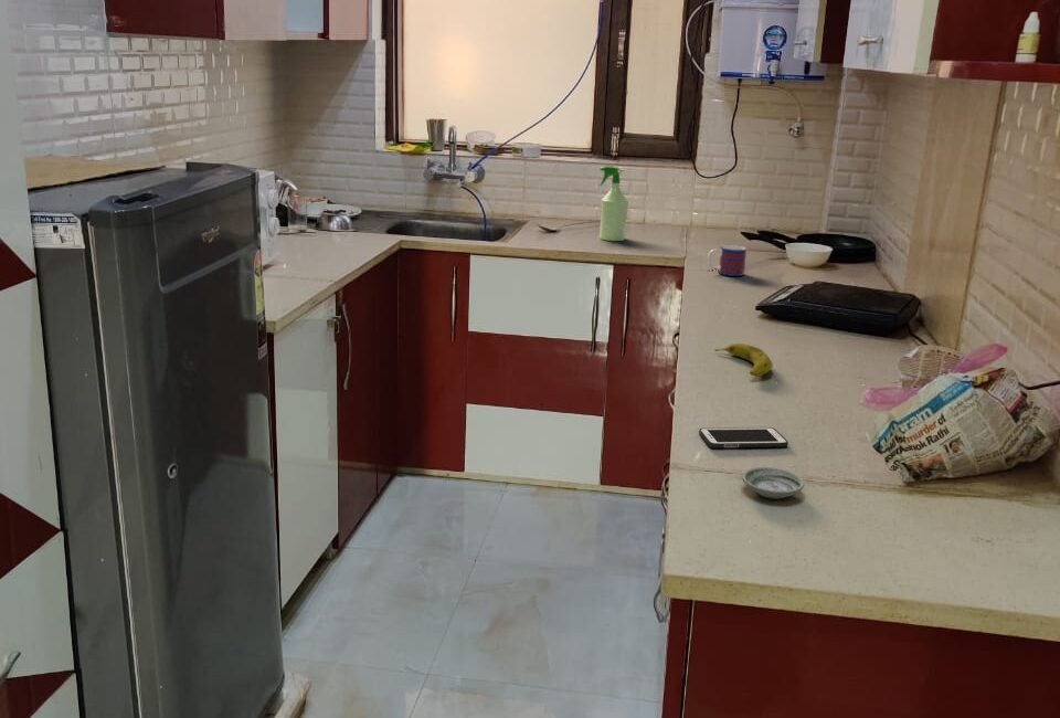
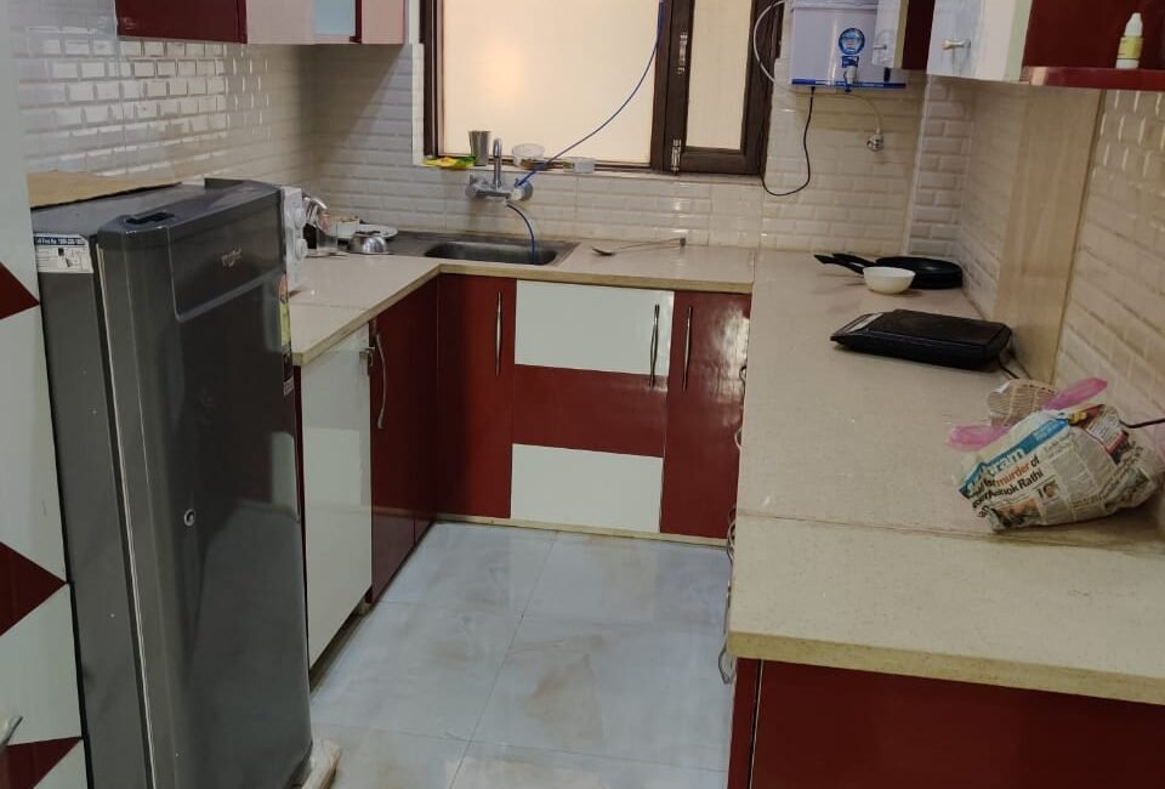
- cell phone [698,426,789,448]
- saucer [741,466,806,500]
- mug [707,244,748,277]
- spray bottle [598,166,629,242]
- fruit [714,342,774,377]
